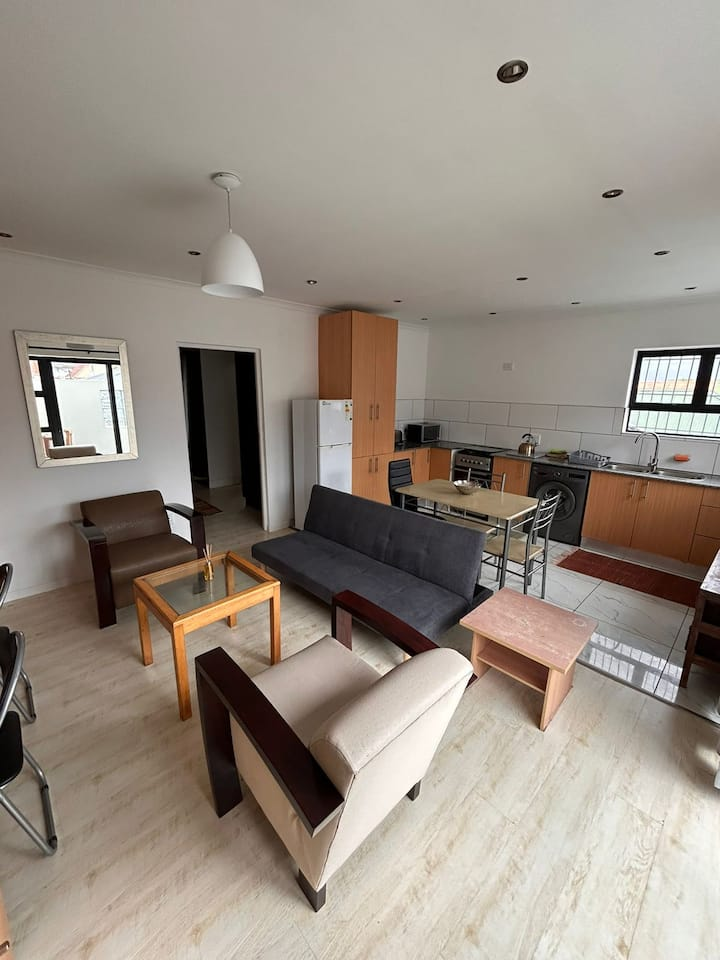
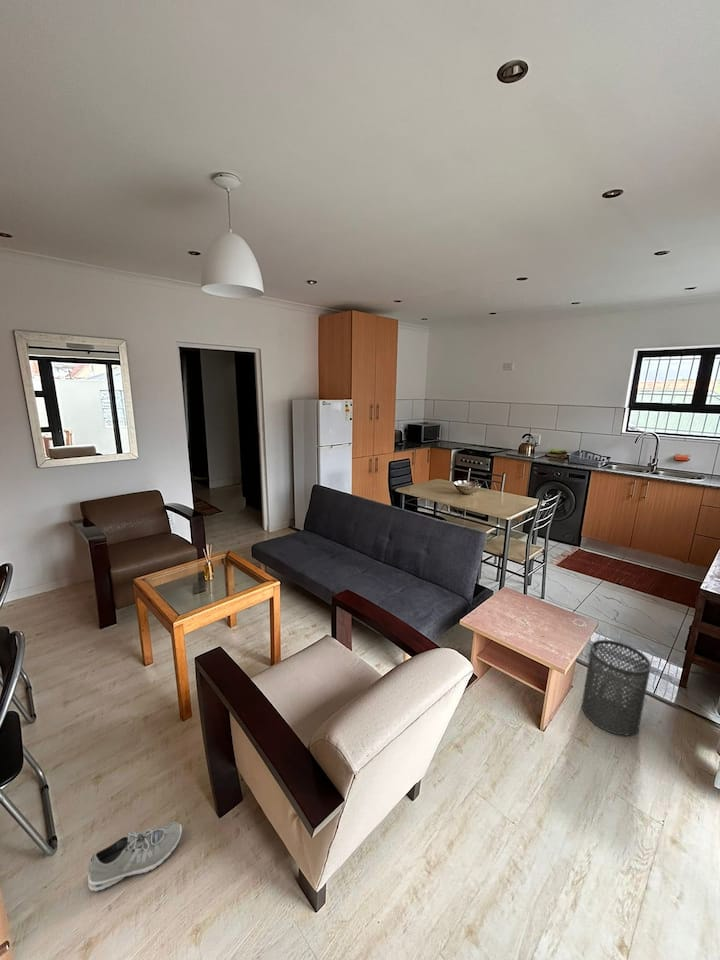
+ sneaker [87,821,183,892]
+ trash can [581,639,652,737]
